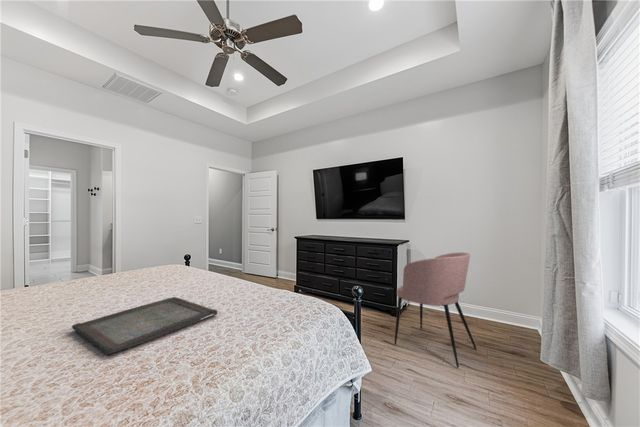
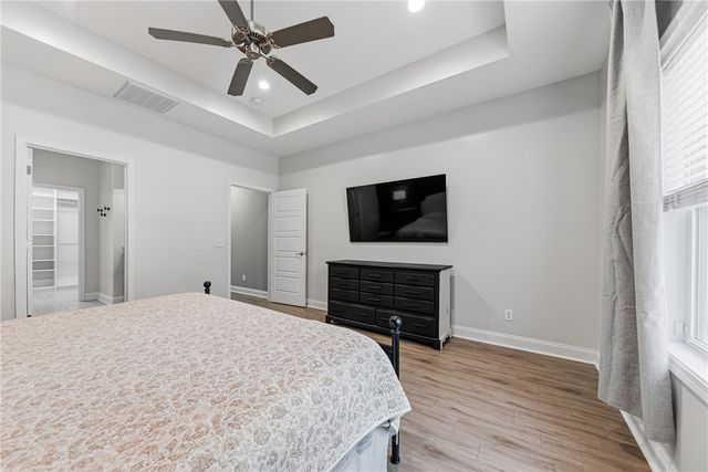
- armchair [393,252,478,369]
- serving tray [71,296,219,356]
